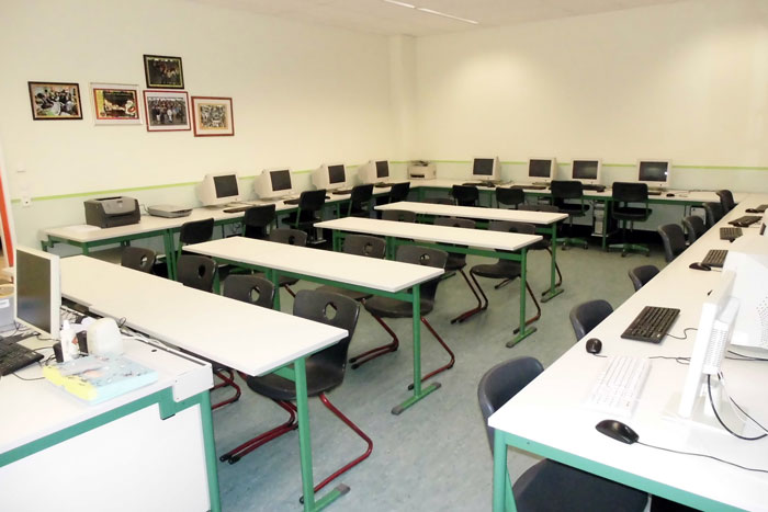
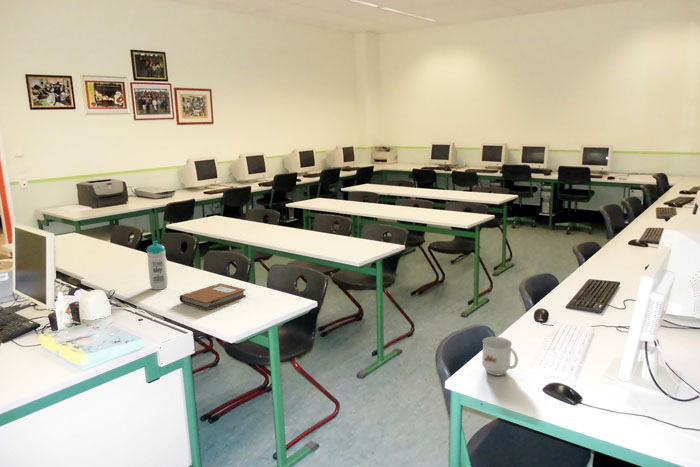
+ water bottle [146,240,169,291]
+ mug [481,336,519,376]
+ notebook [179,282,247,311]
